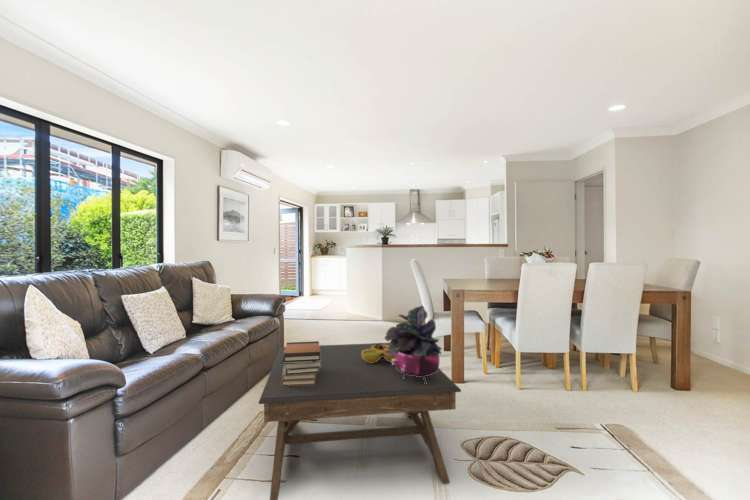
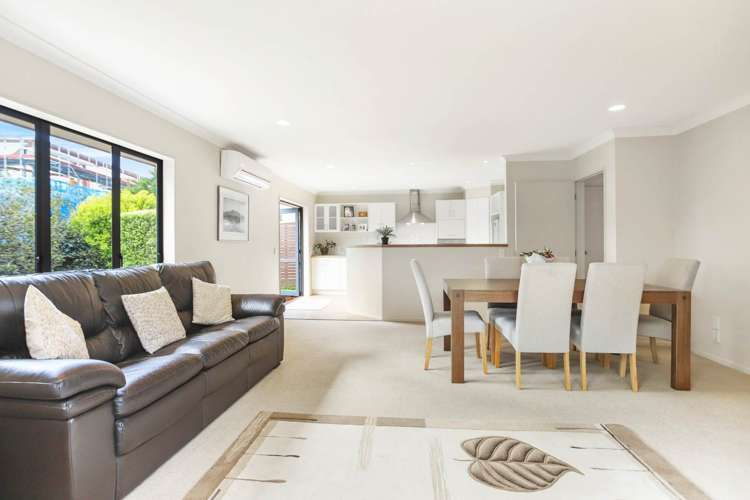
- coffee table [258,342,462,500]
- book stack [281,340,321,386]
- decorative bowl [362,342,396,363]
- potted plant [384,305,443,384]
